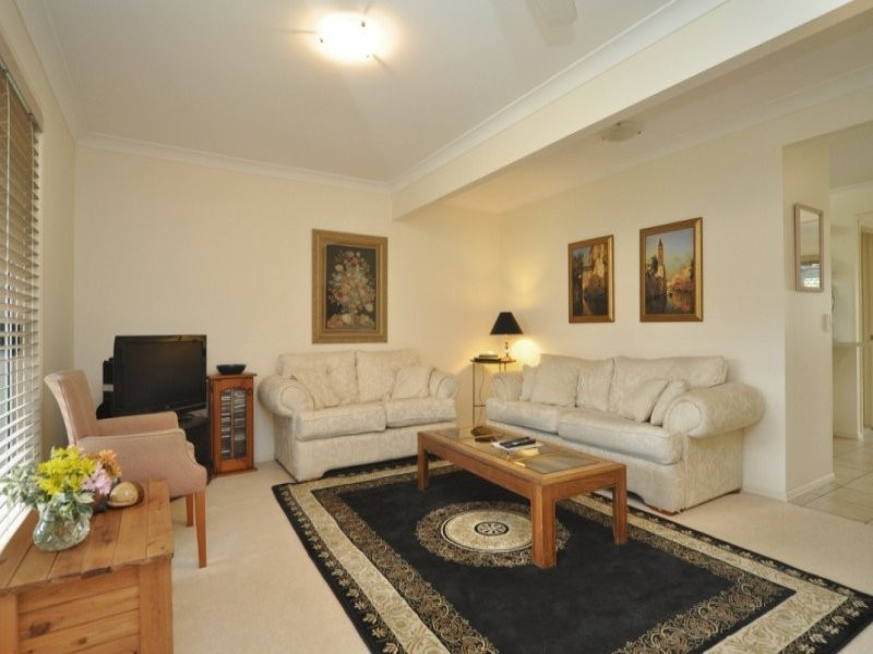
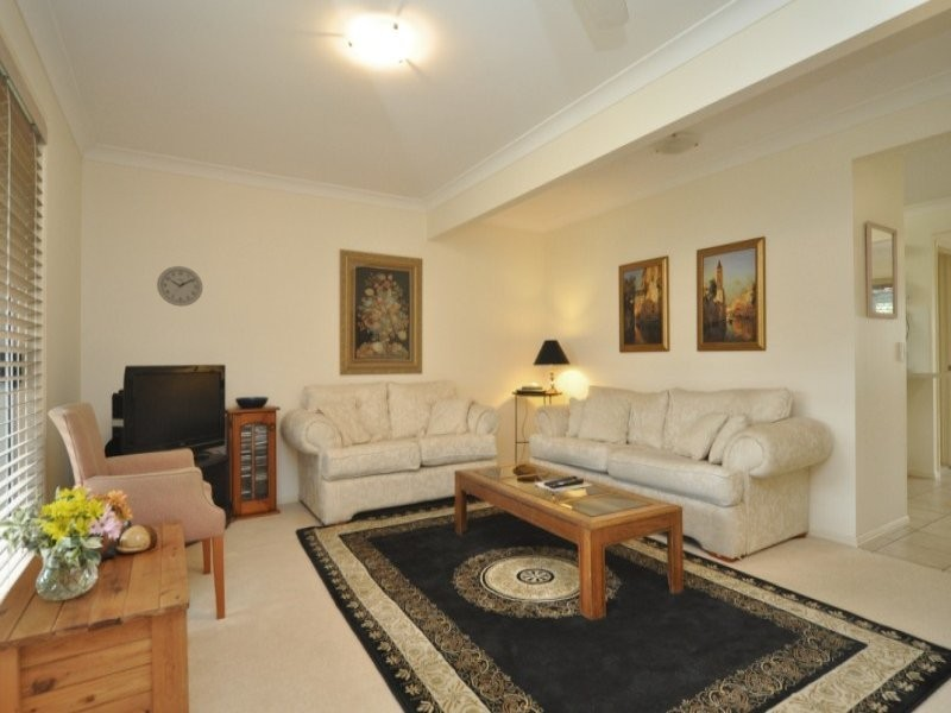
+ wall clock [156,265,203,308]
